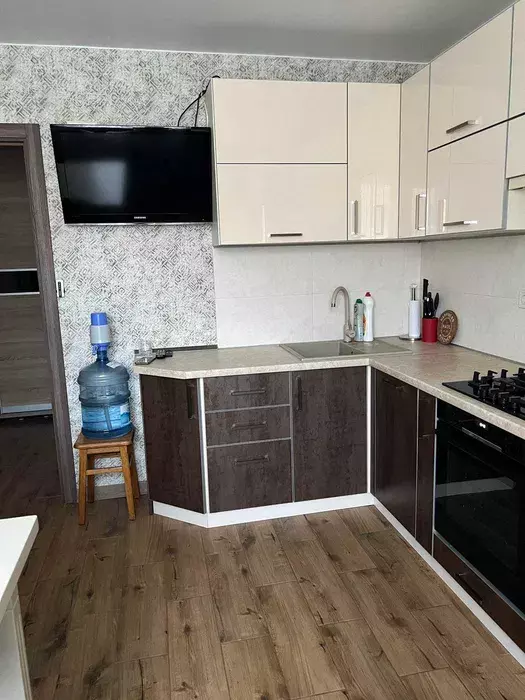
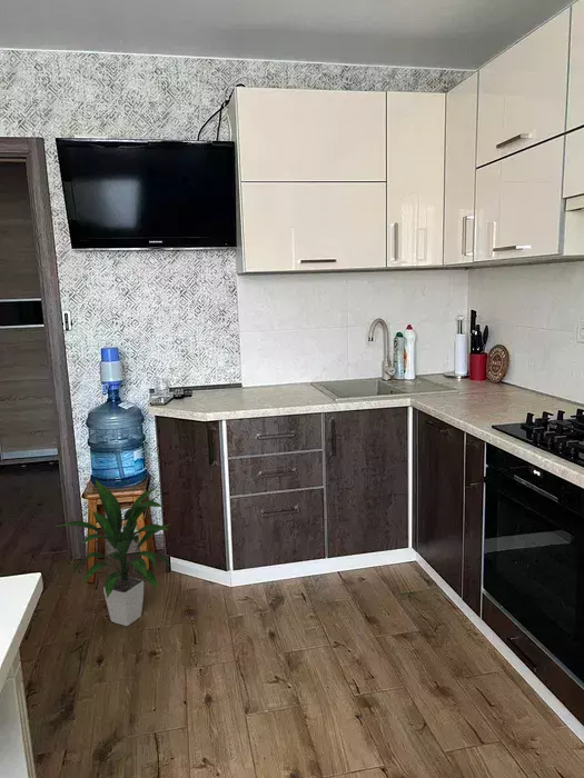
+ indoor plant [55,479,170,627]
